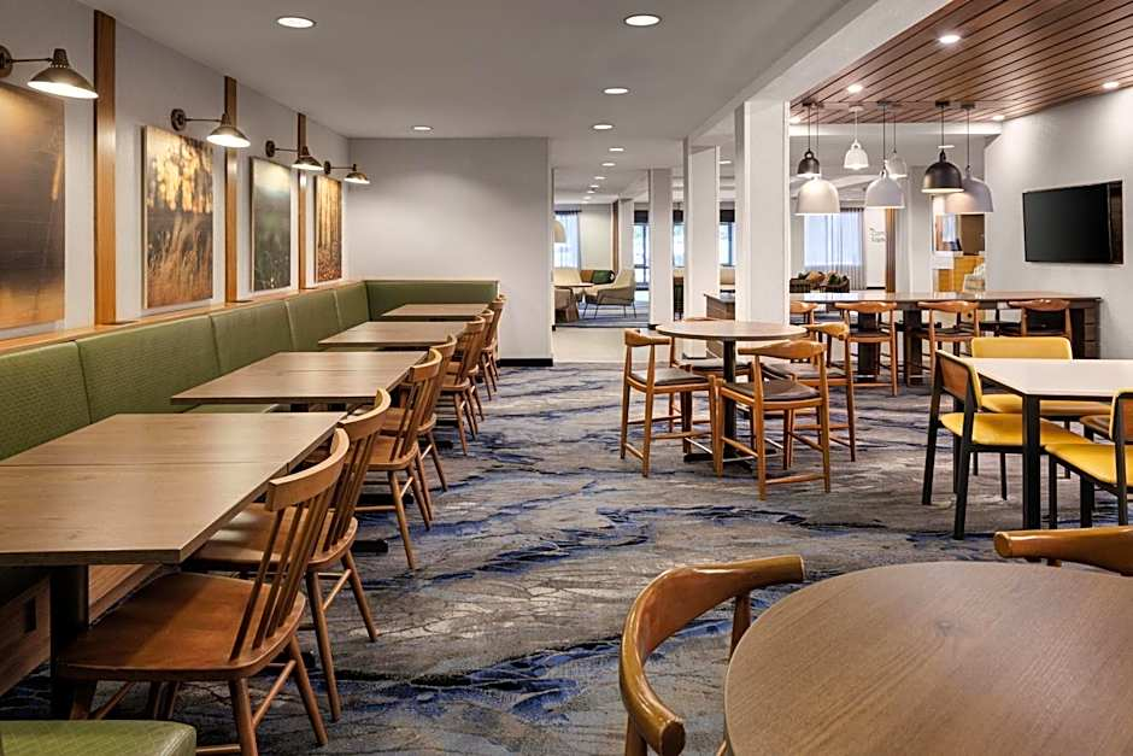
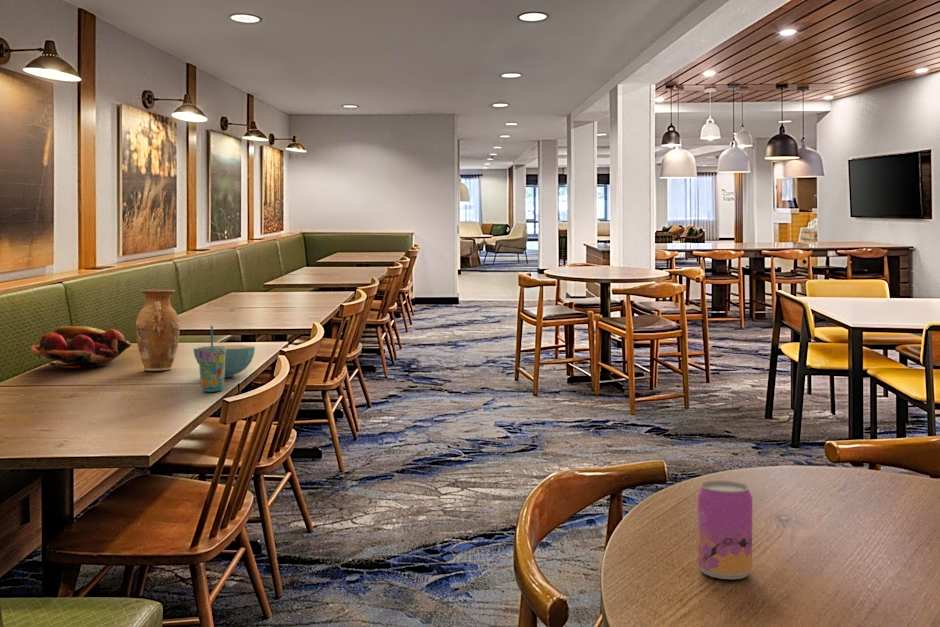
+ beer can [696,479,753,580]
+ fruit basket [30,325,133,369]
+ cup [198,325,226,393]
+ cereal bowl [192,344,256,378]
+ vase [135,289,181,372]
